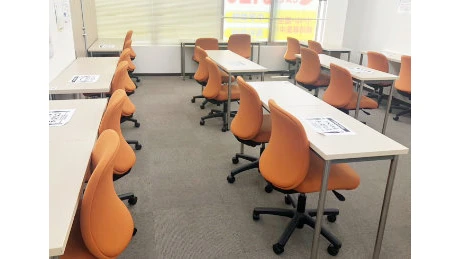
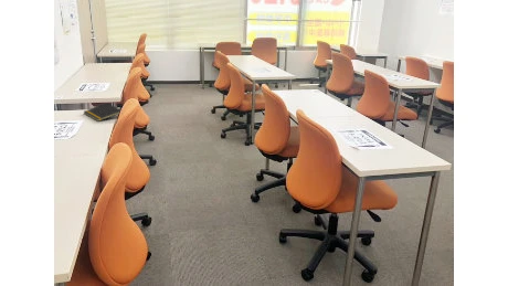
+ notepad [83,103,121,123]
